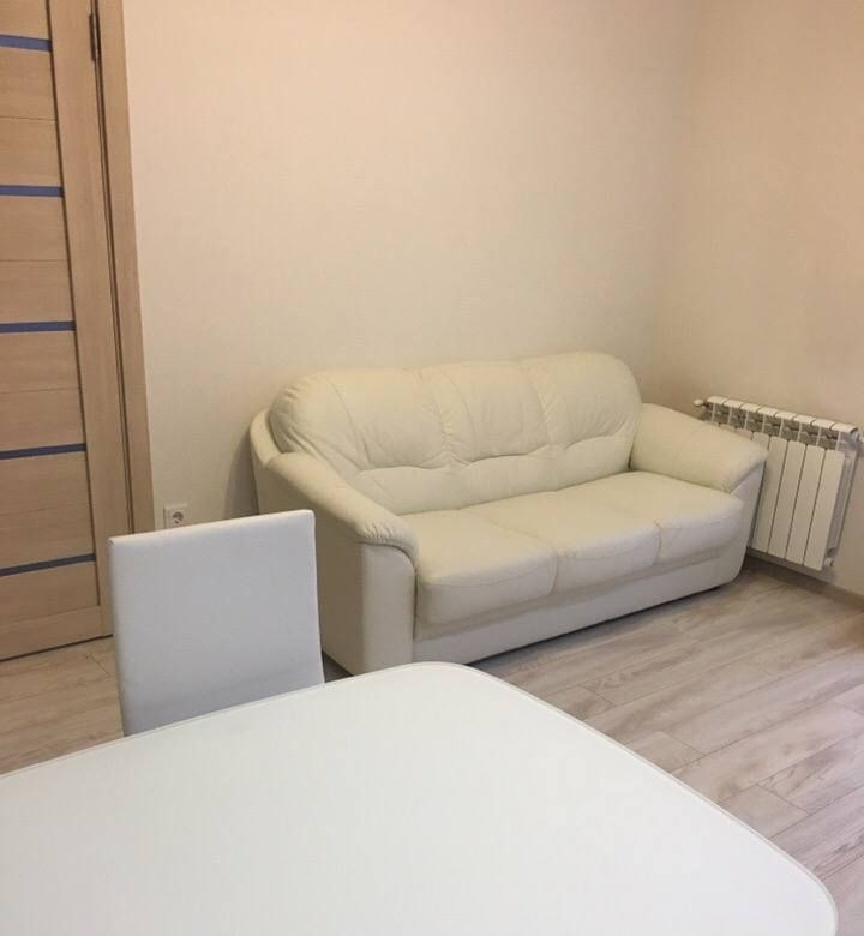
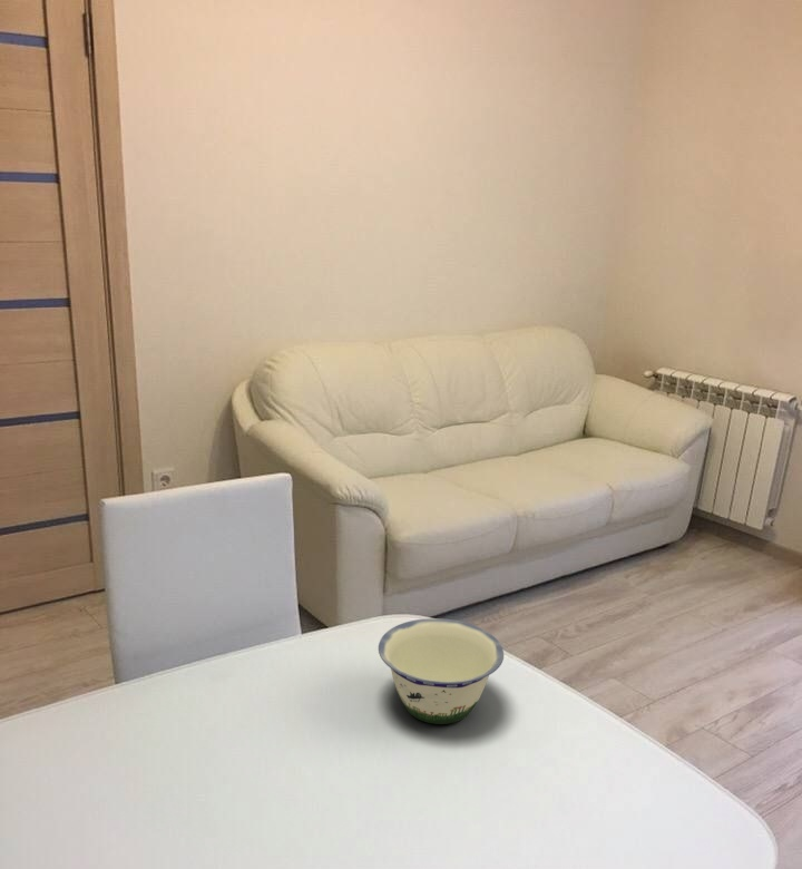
+ bowl [378,617,505,725]
